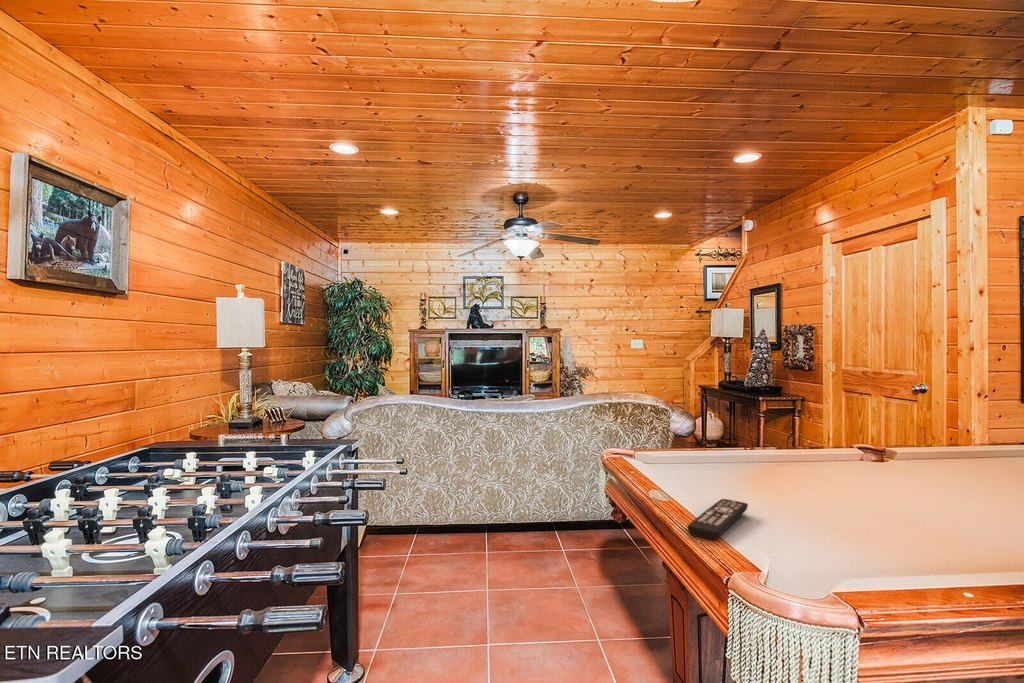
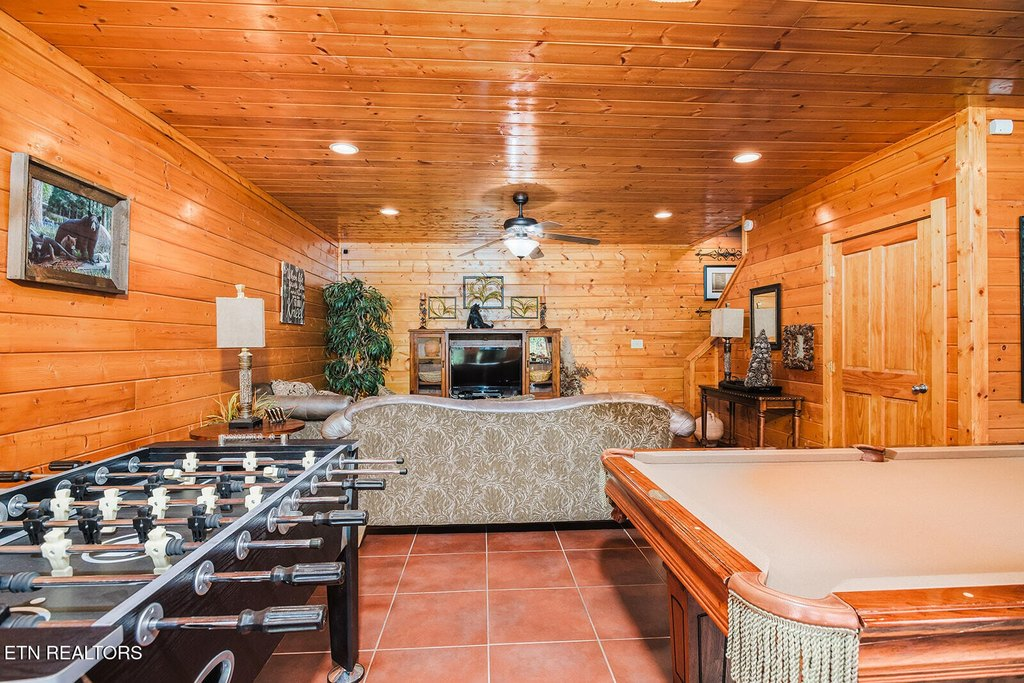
- remote control [686,498,749,541]
